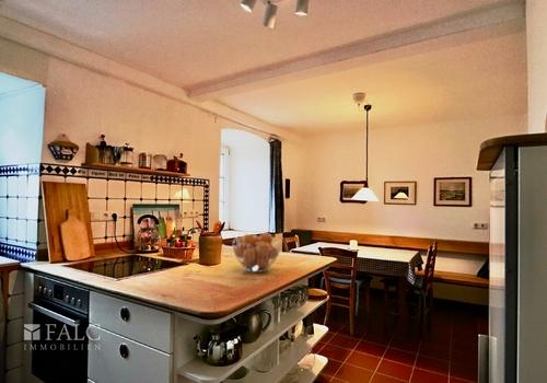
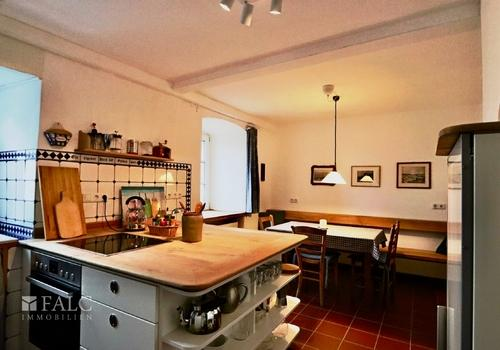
- fruit basket [231,231,282,274]
